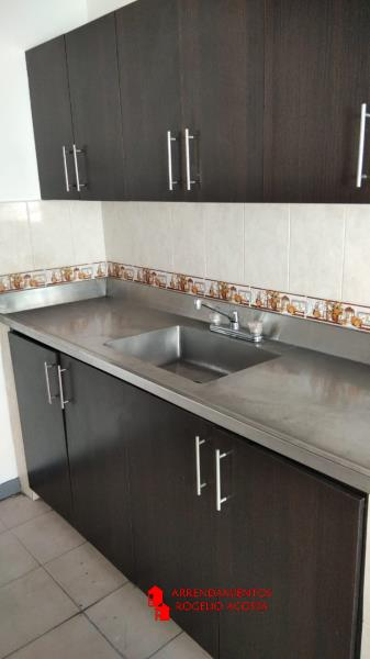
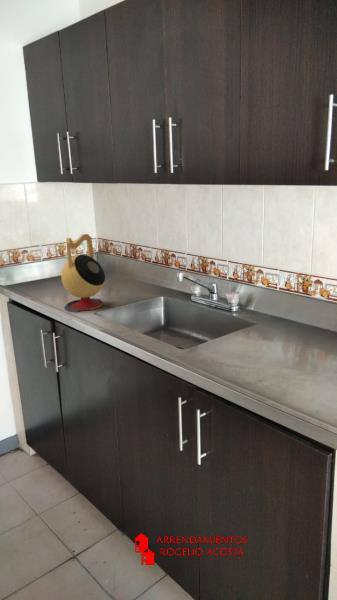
+ kettle [60,233,106,313]
